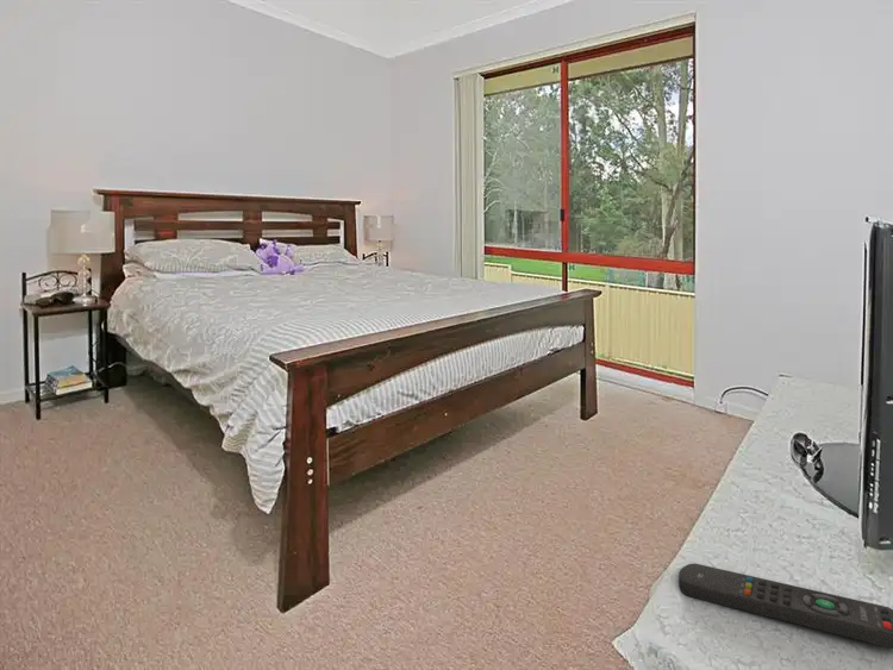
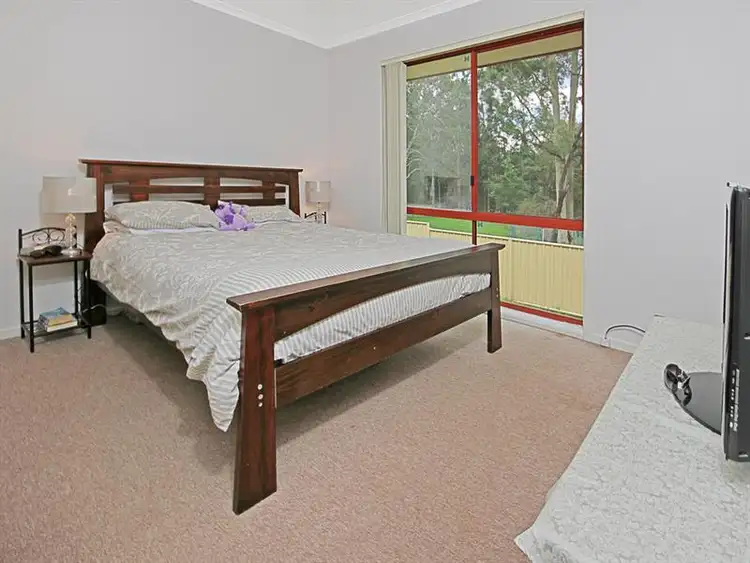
- remote control [677,562,893,650]
